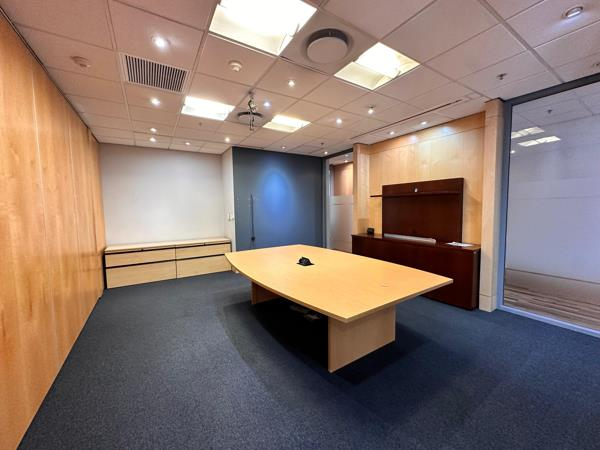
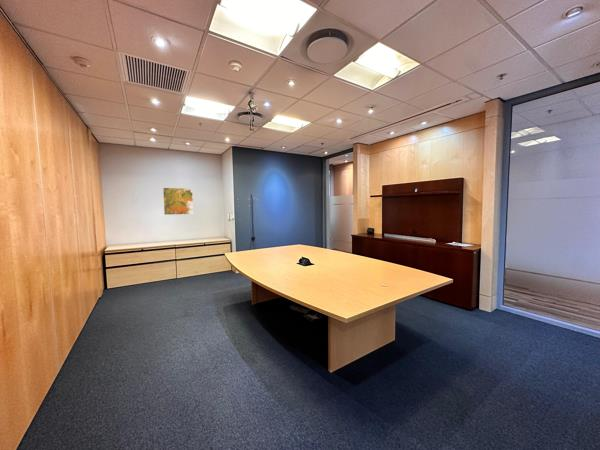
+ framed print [162,187,194,216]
